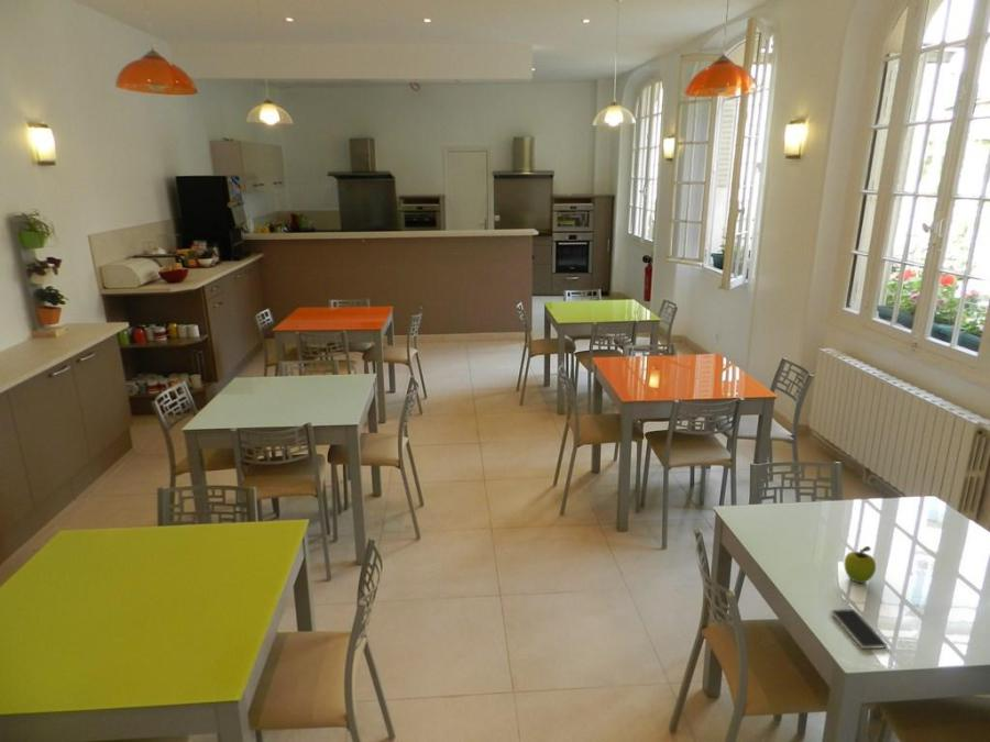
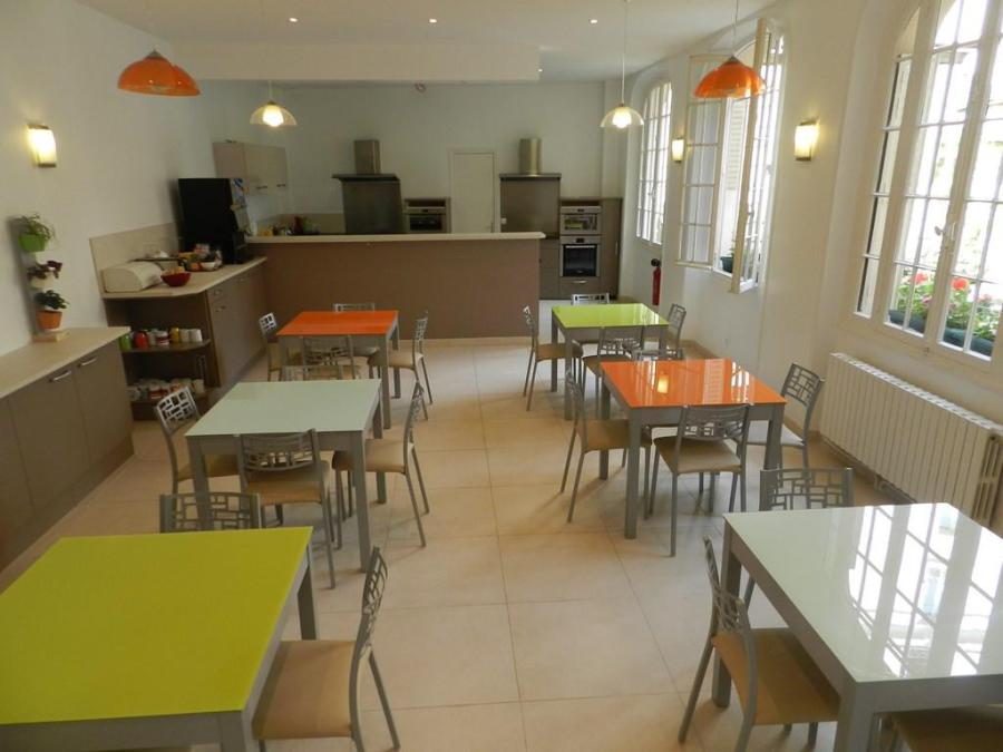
- smartphone [829,608,889,650]
- fruit [843,545,877,584]
